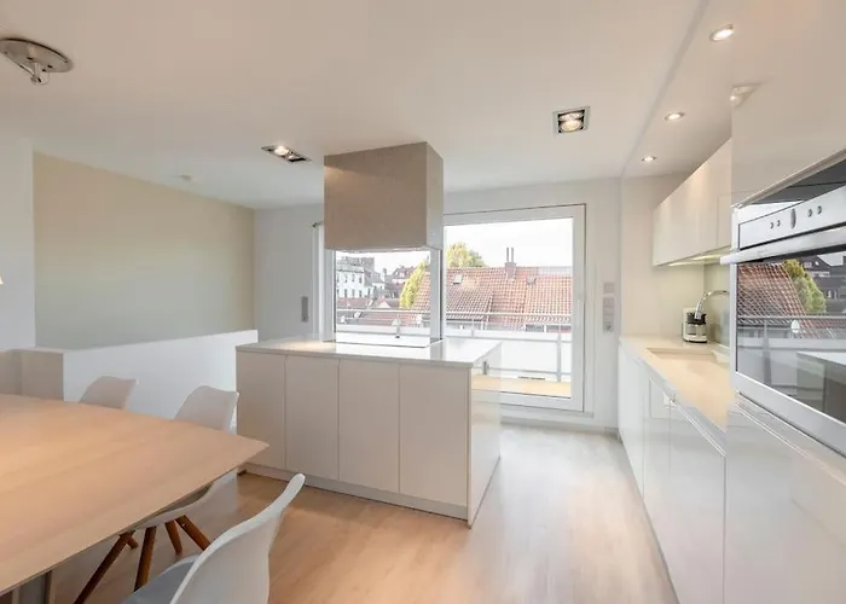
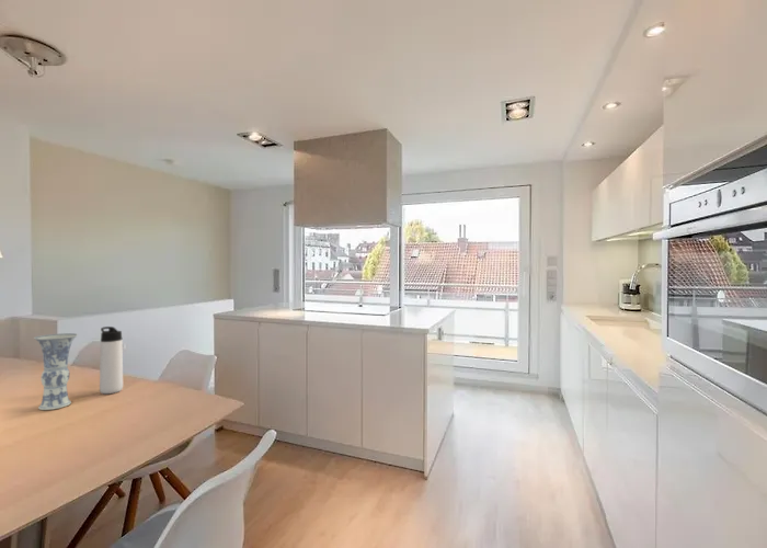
+ thermos bottle [99,326,124,395]
+ vase [33,332,79,411]
